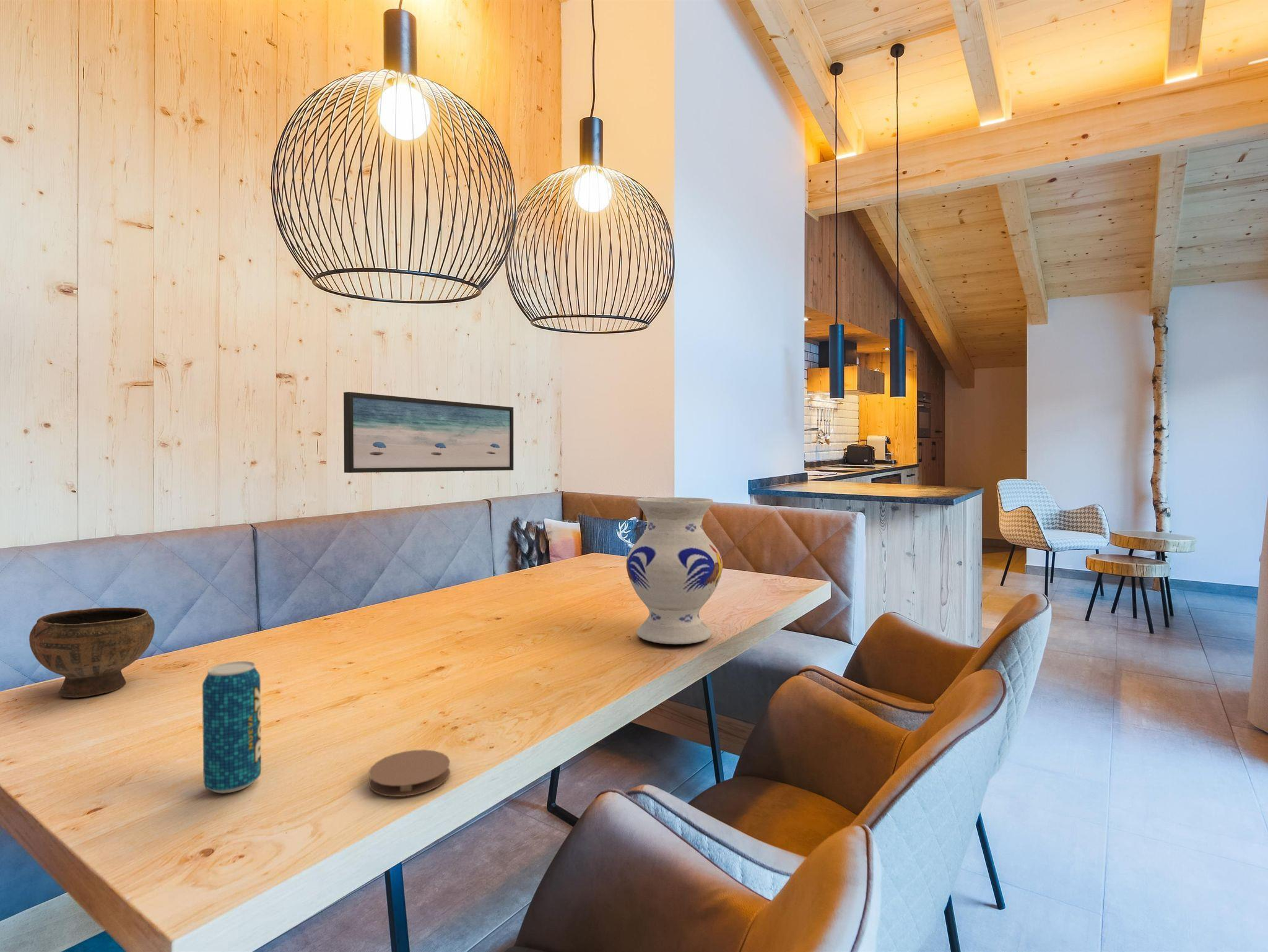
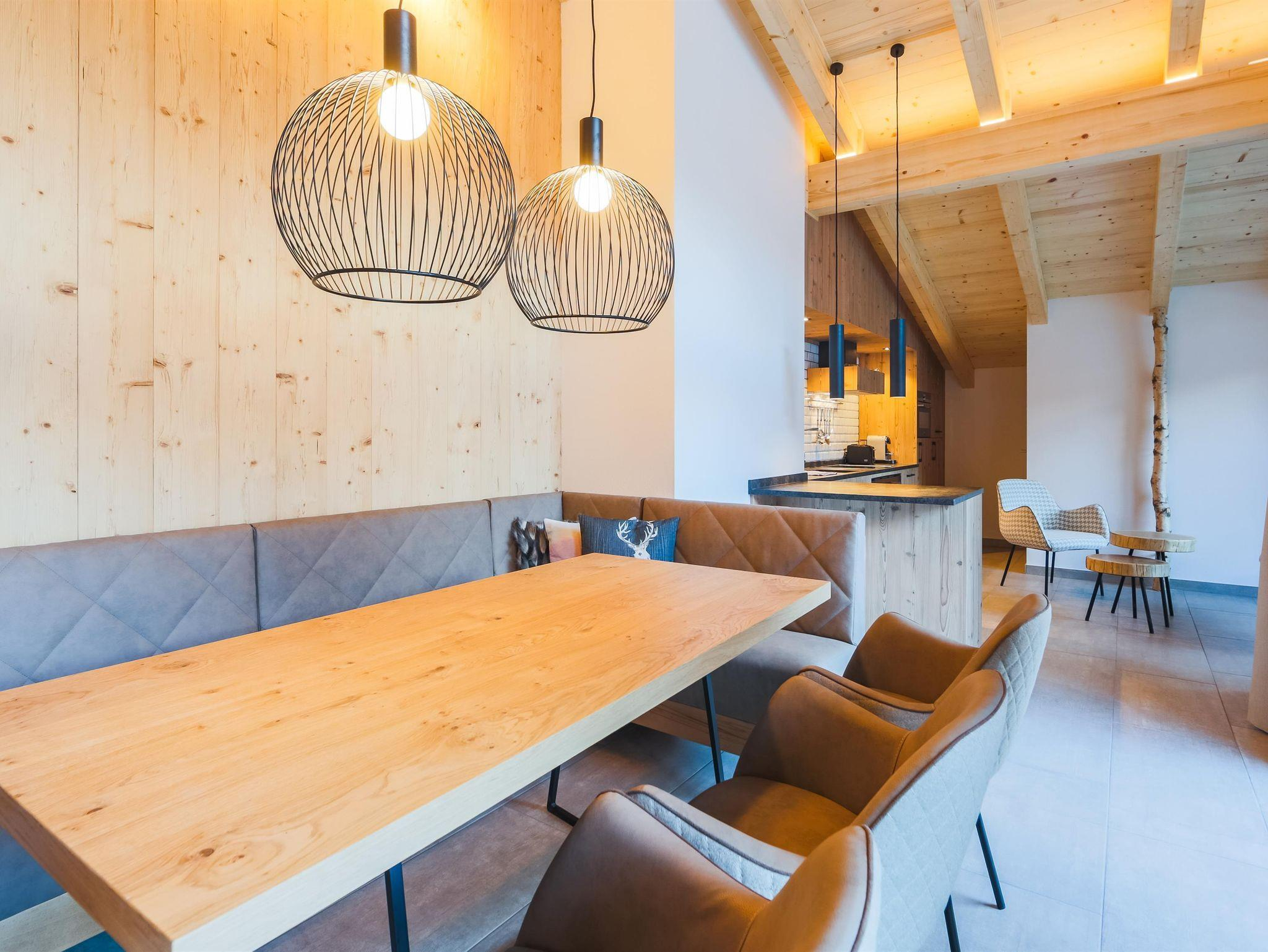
- bowl [28,607,155,698]
- coaster [368,749,451,797]
- vase [626,496,723,645]
- wall art [343,391,514,474]
- beverage can [202,660,262,794]
